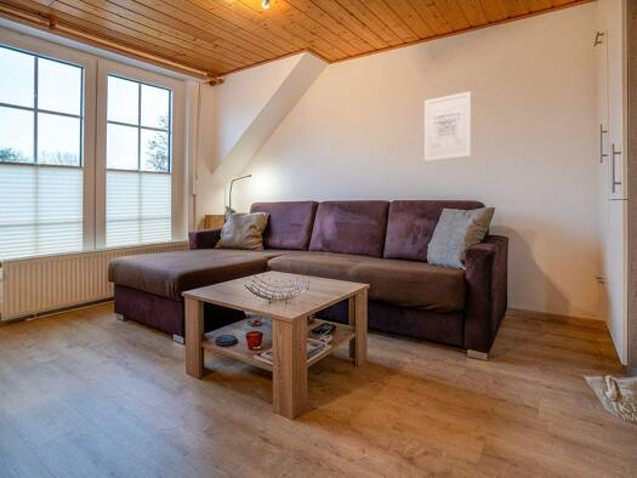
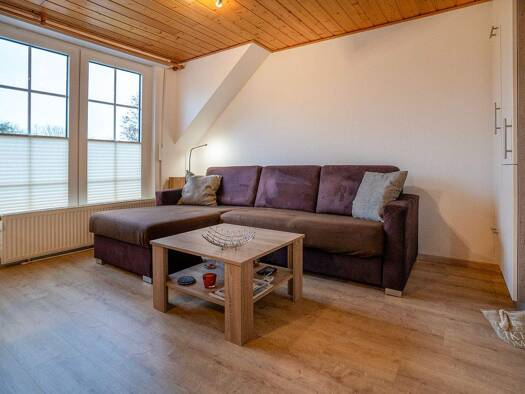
- wall art [423,90,472,163]
